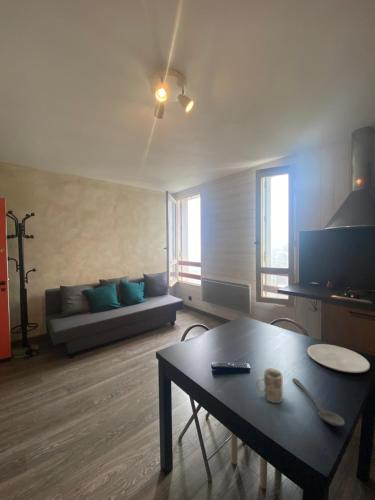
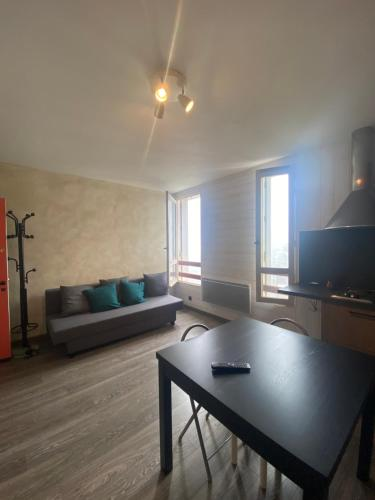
- stirrer [291,377,345,427]
- plate [306,343,371,374]
- mug [255,367,283,404]
